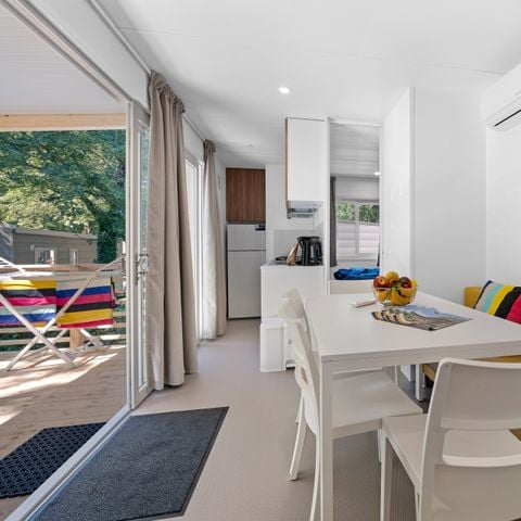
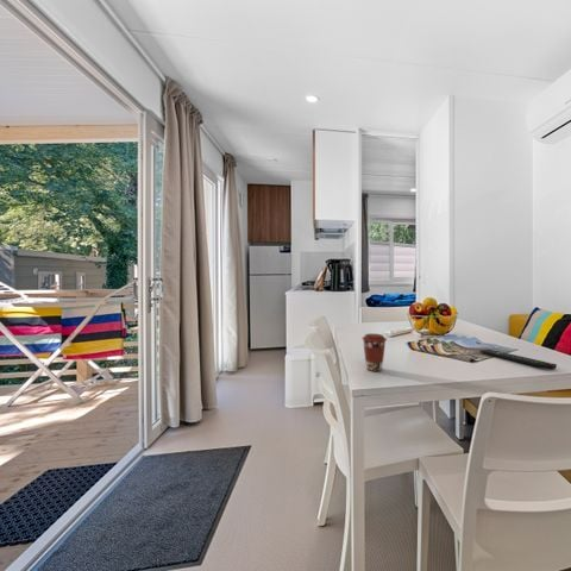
+ coffee cup [362,333,388,372]
+ remote control [479,349,558,371]
